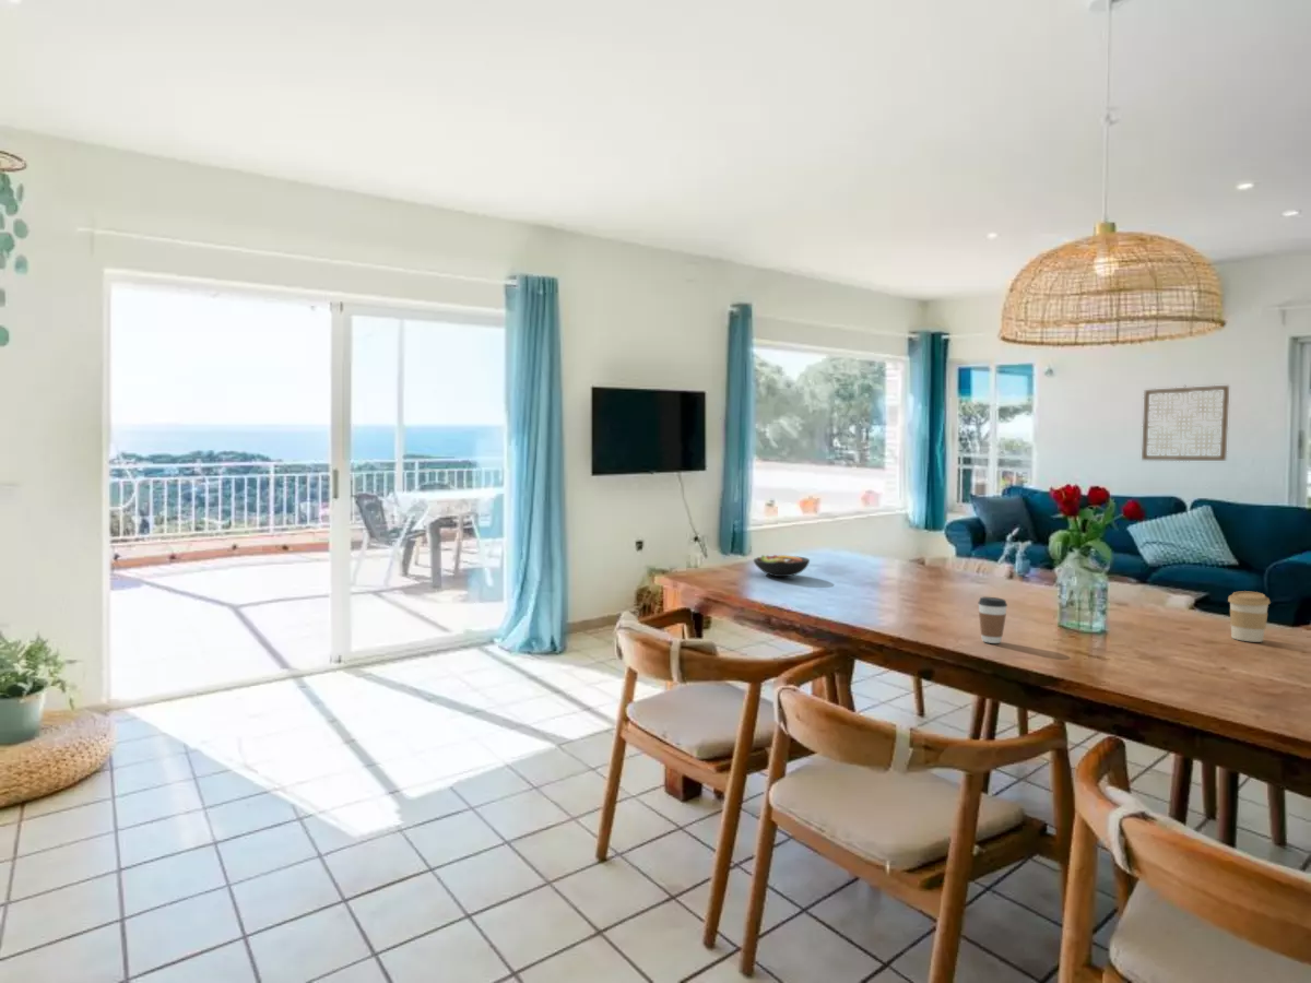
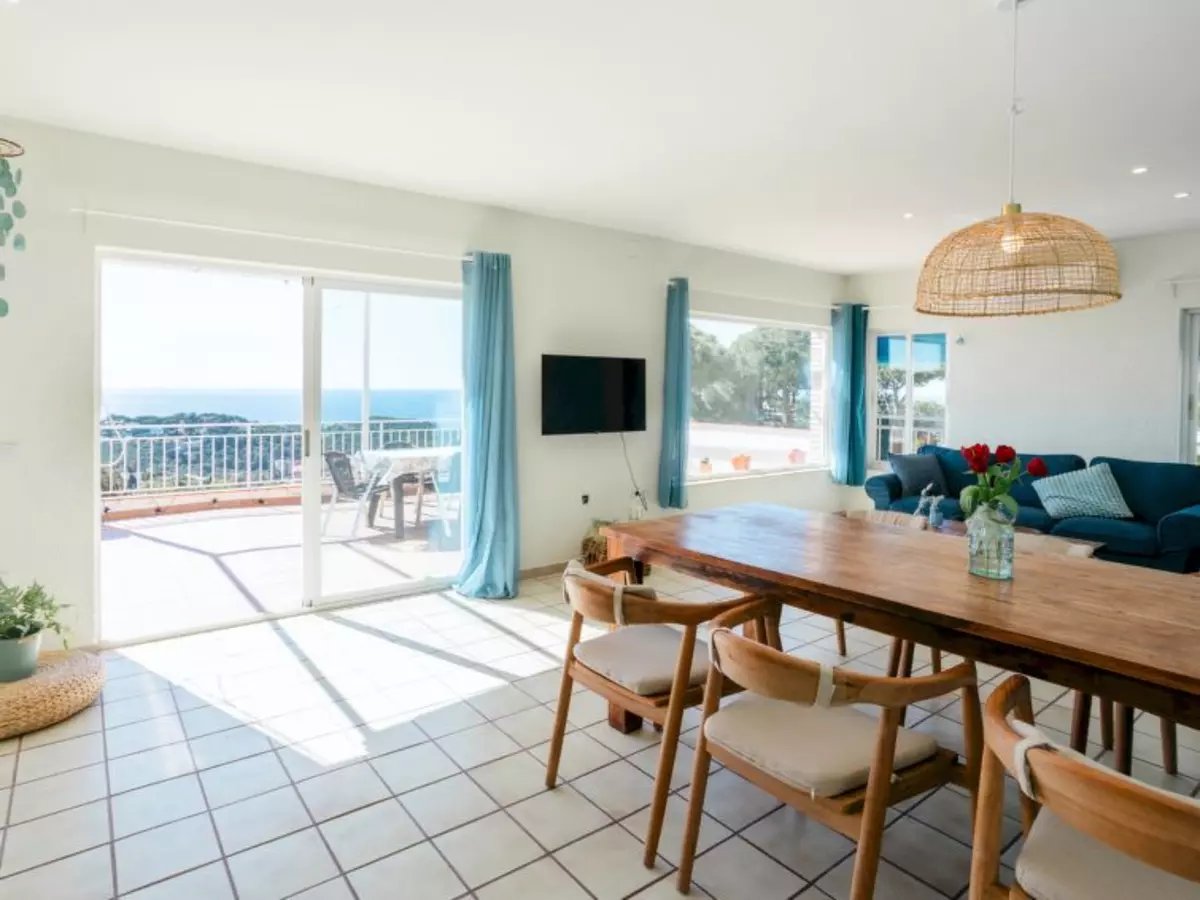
- coffee cup [1227,590,1272,643]
- wall art [1141,384,1230,462]
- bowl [753,554,811,578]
- coffee cup [978,596,1008,644]
